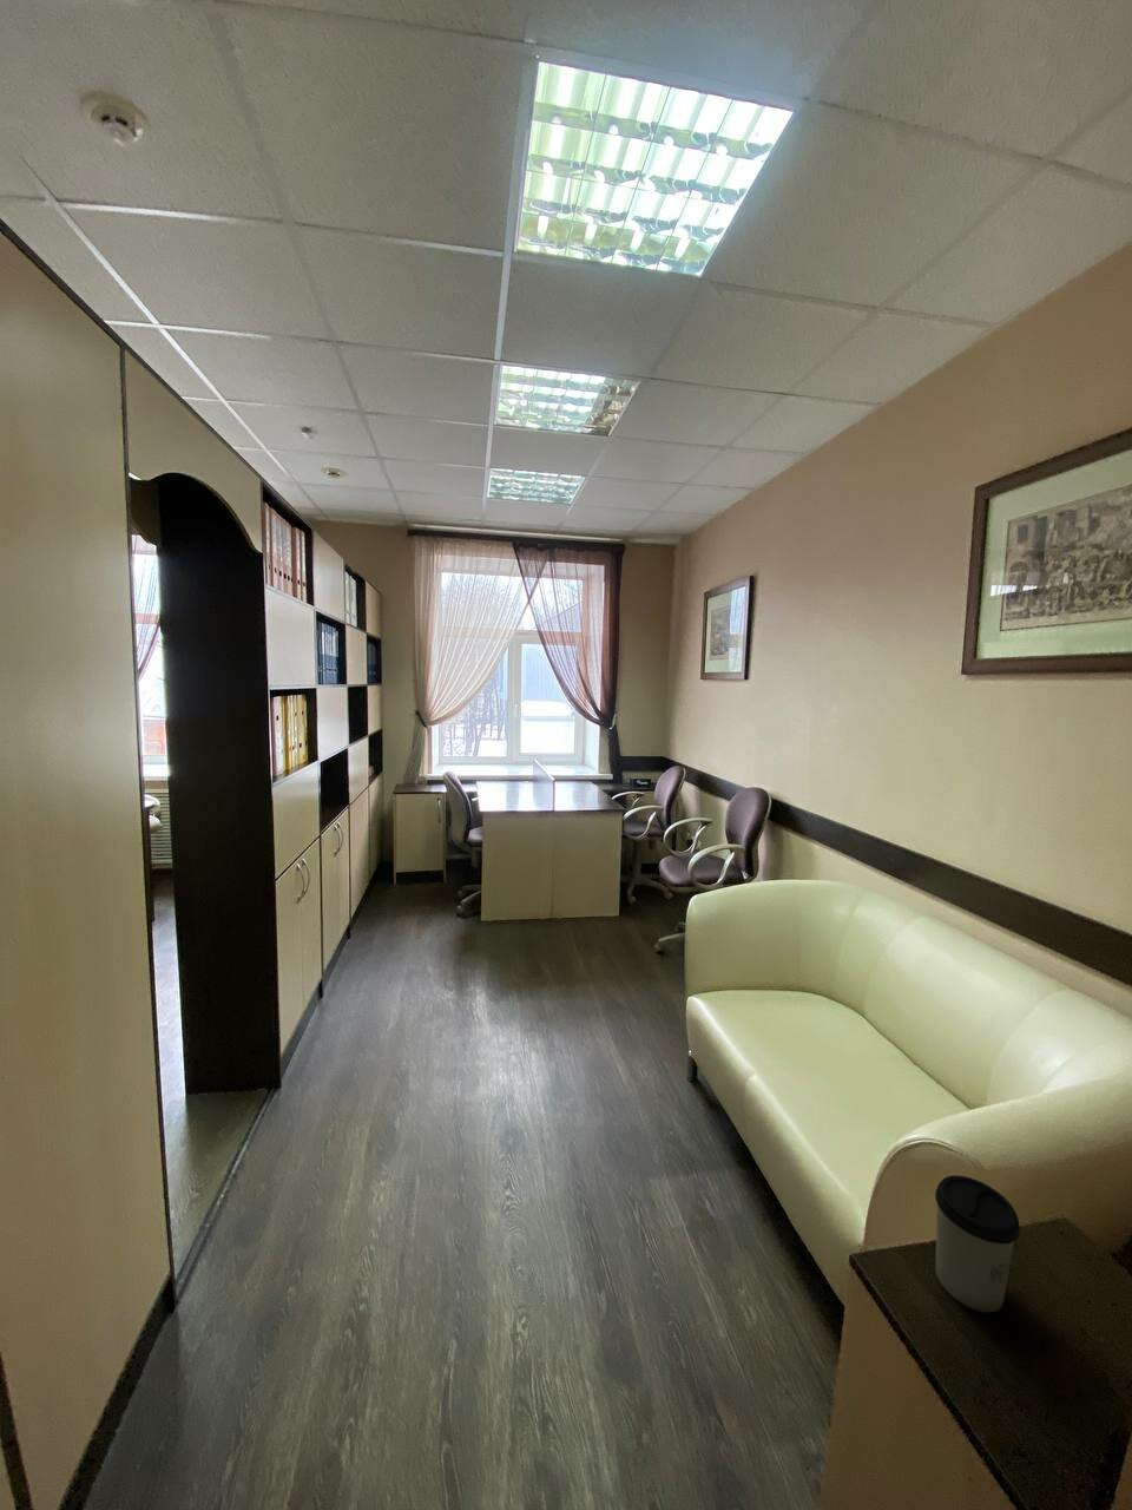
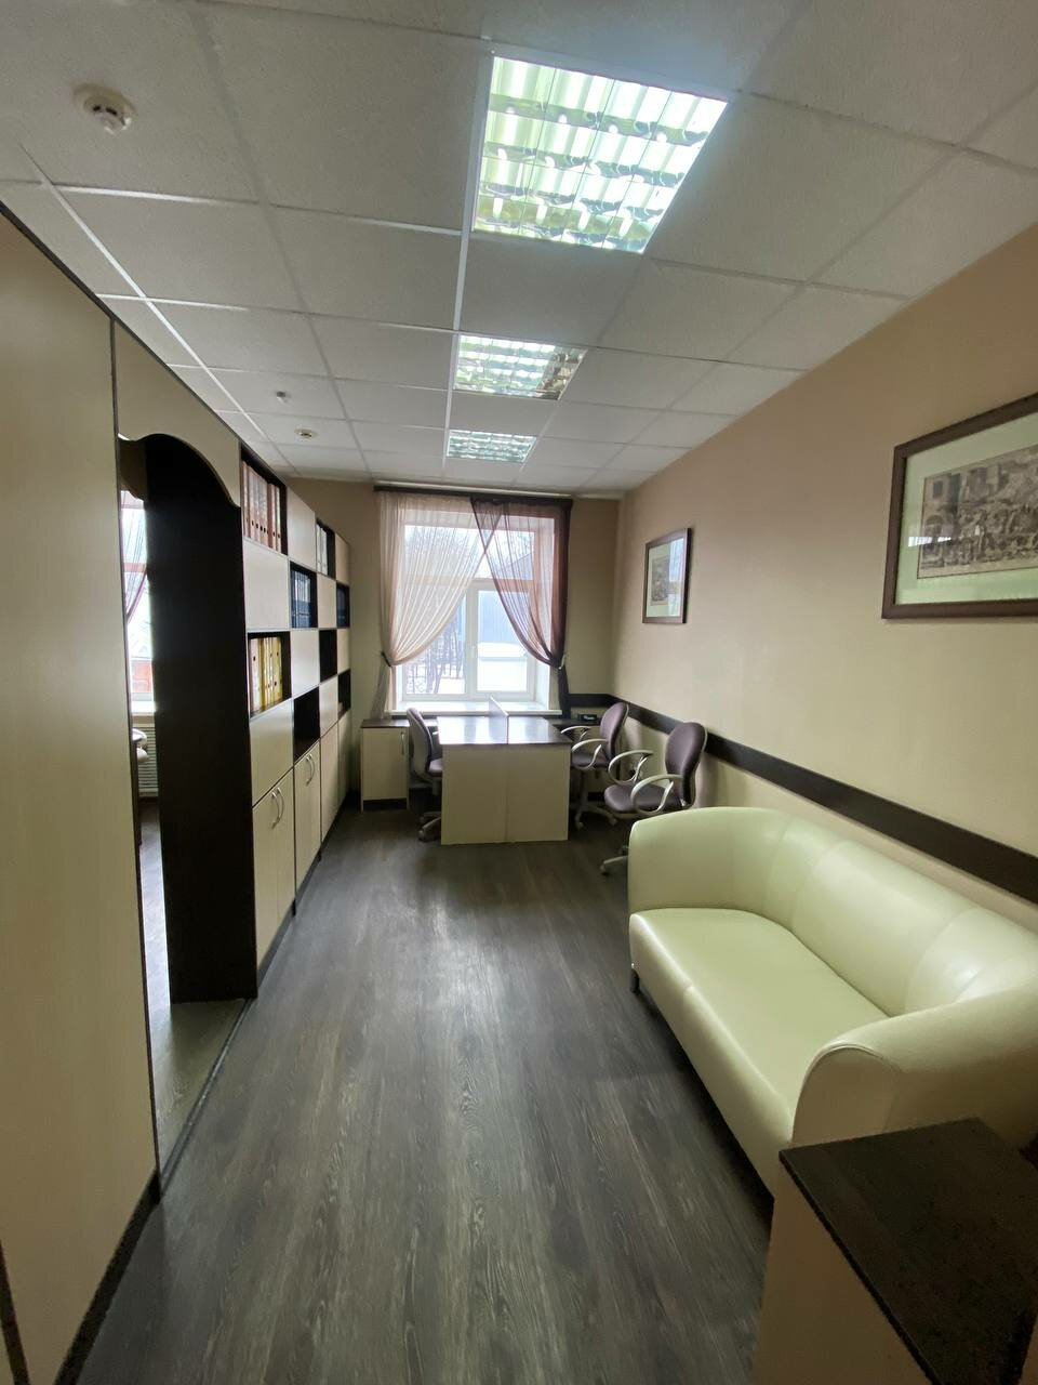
- cup [933,1174,1021,1313]
